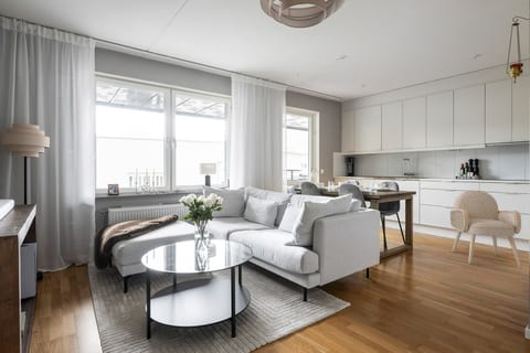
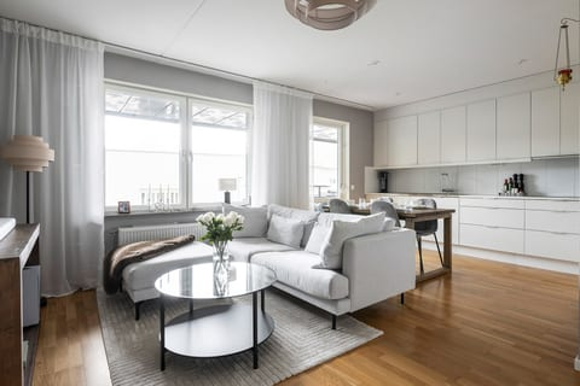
- armchair [449,190,522,269]
